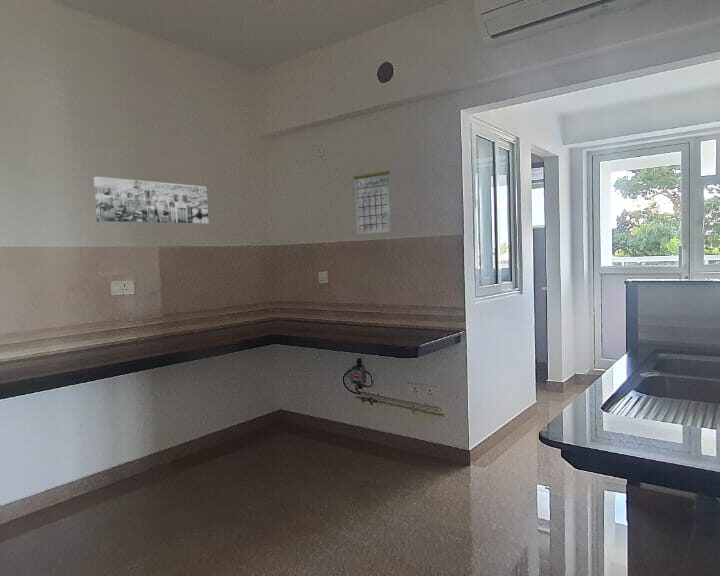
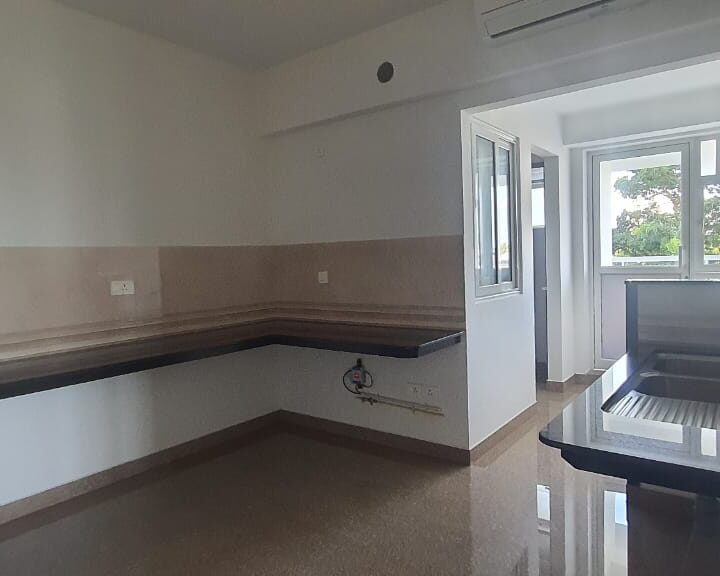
- calendar [353,158,392,235]
- wall art [93,176,210,225]
